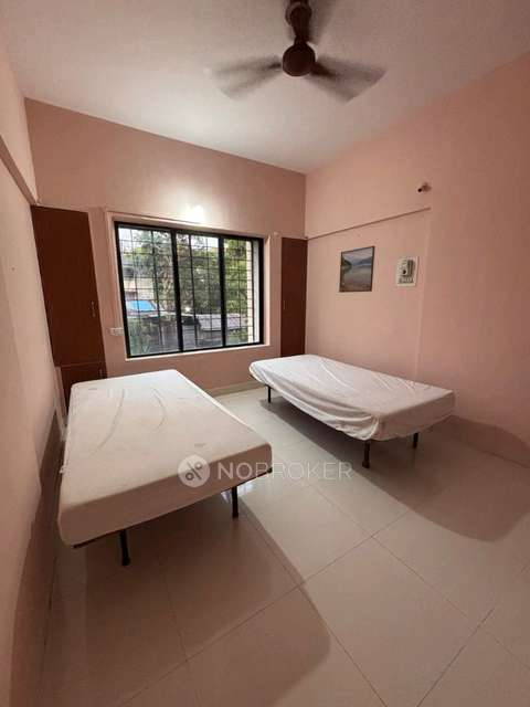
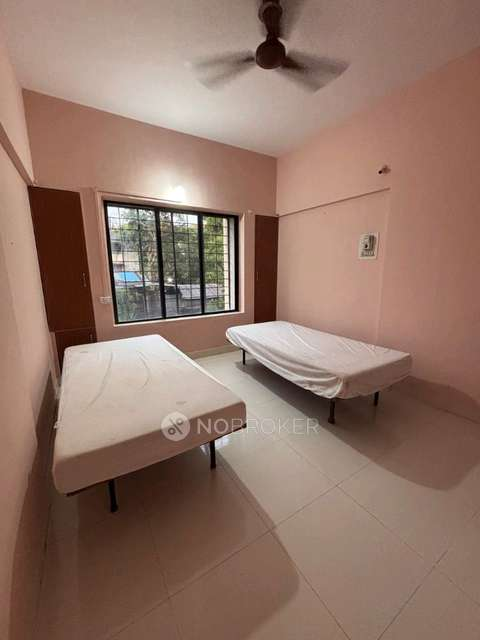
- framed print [338,245,377,294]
